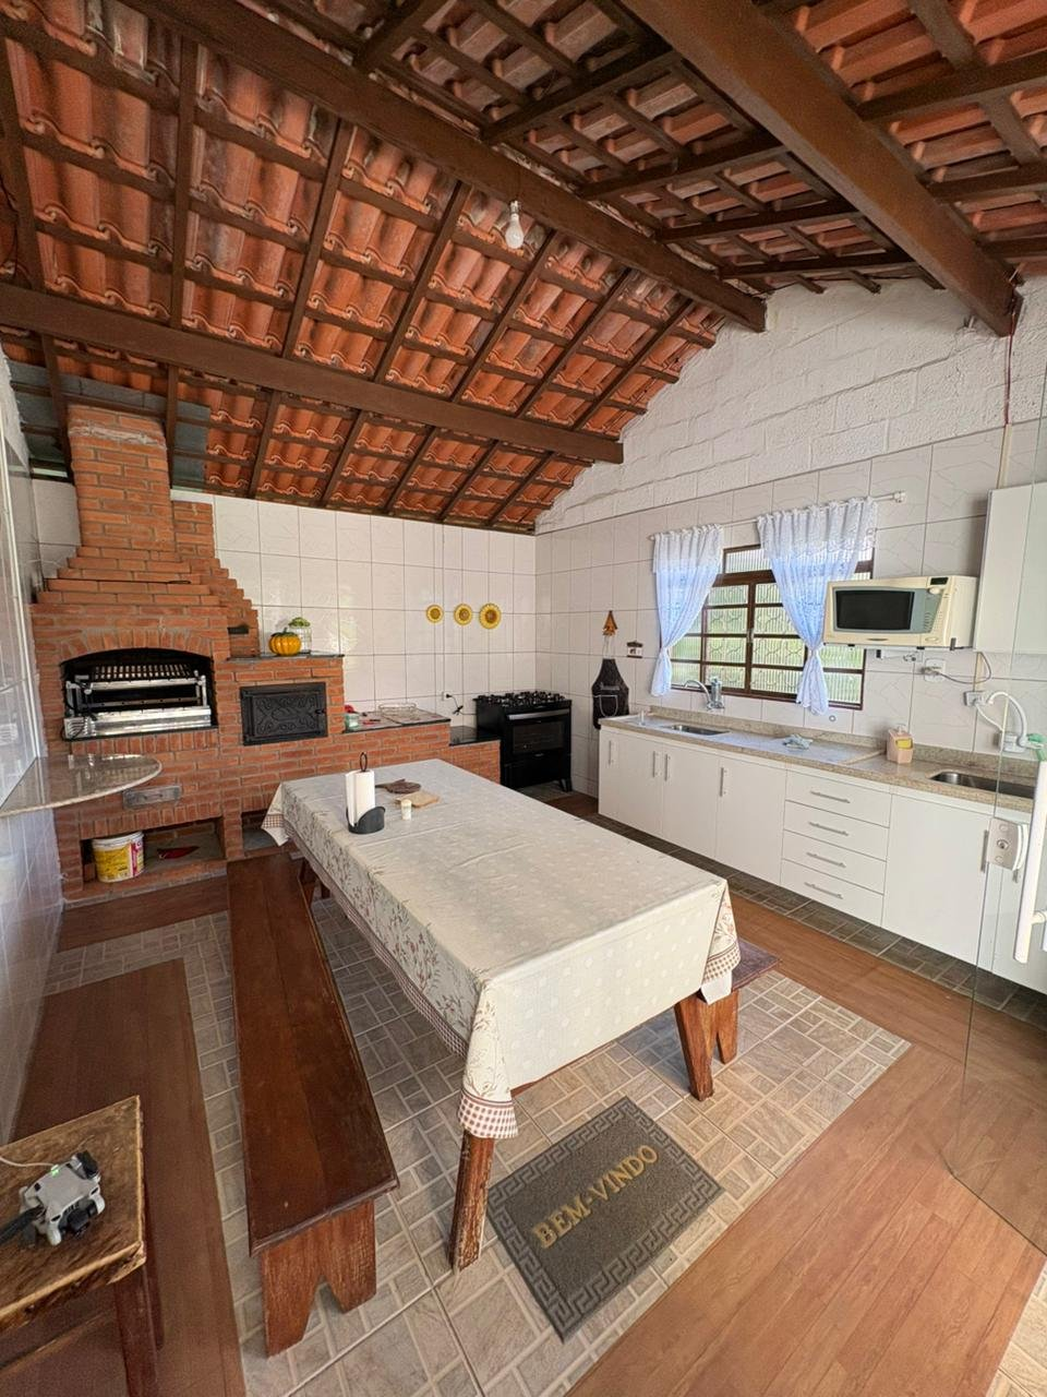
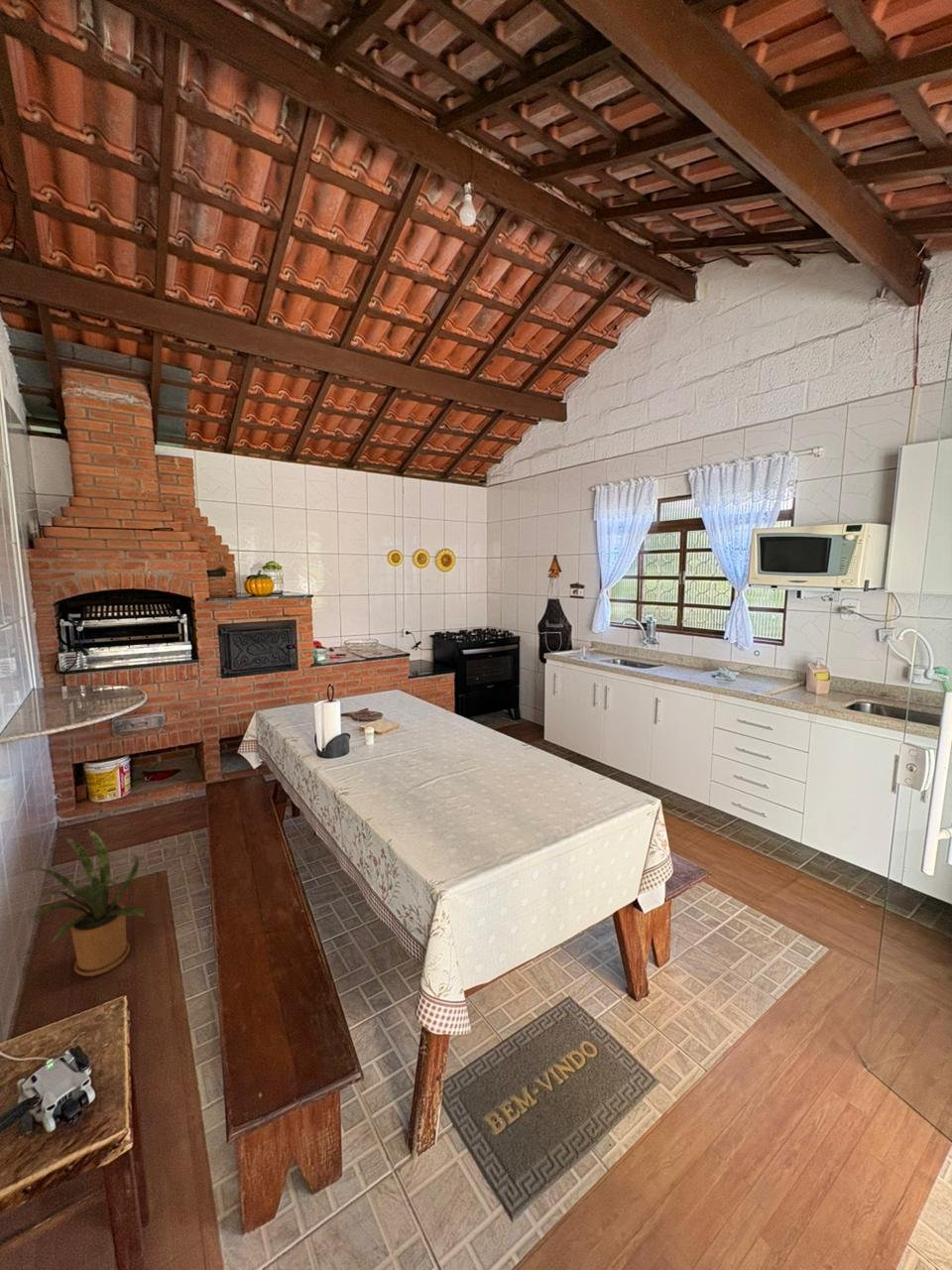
+ house plant [28,827,146,977]
